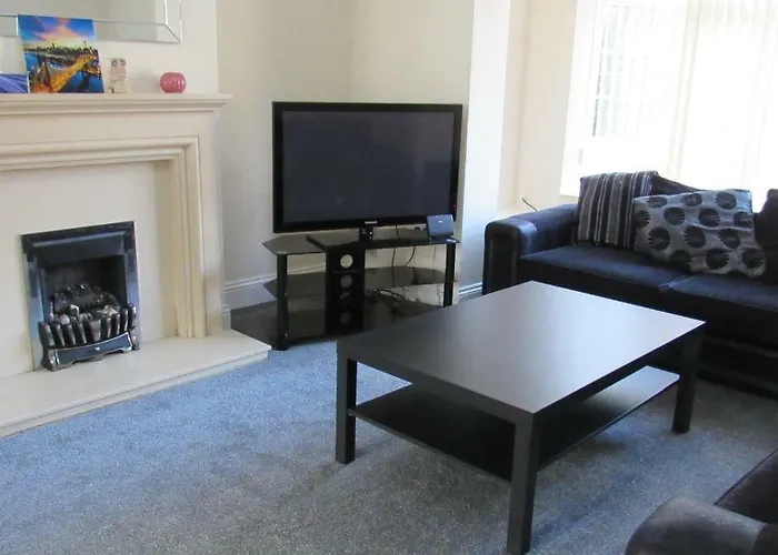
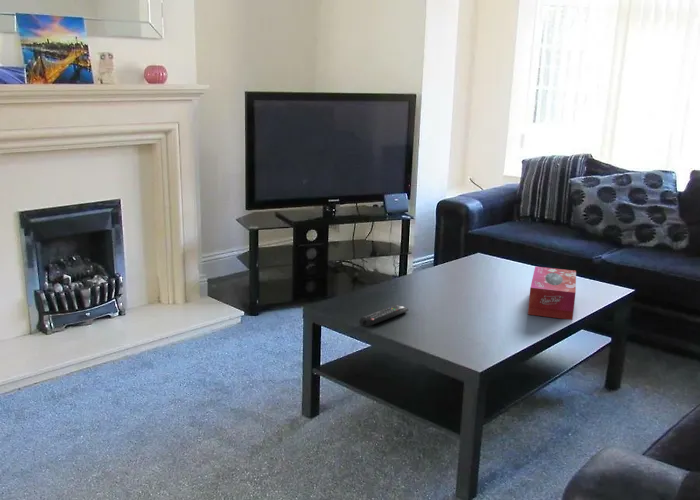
+ tissue box [527,266,577,321]
+ remote control [358,304,410,328]
